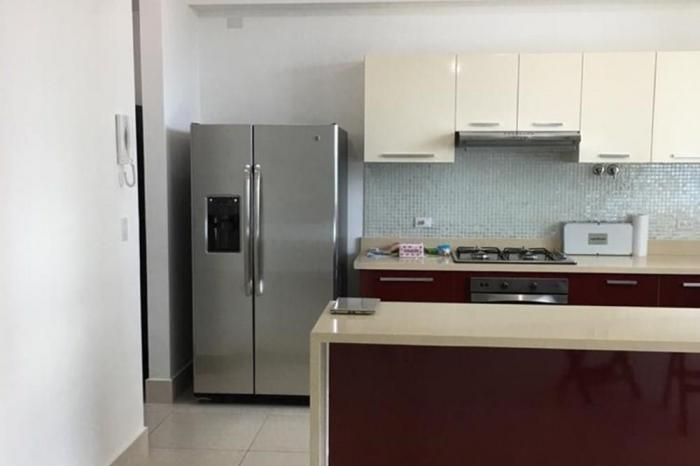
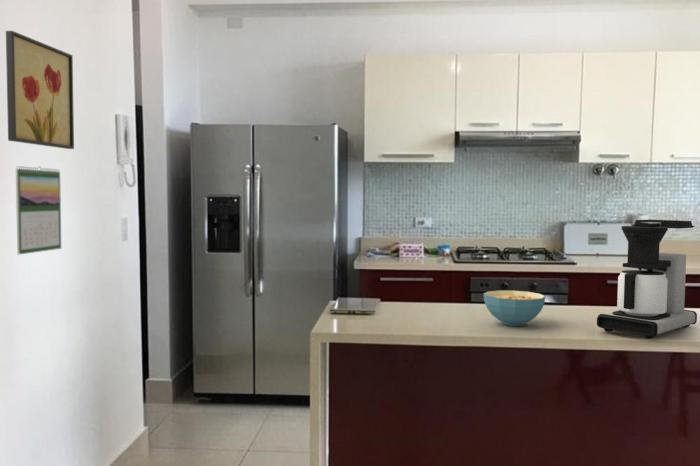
+ wall art [5,30,75,150]
+ cereal bowl [483,290,547,327]
+ coffee maker [596,219,698,340]
+ calendar [15,165,62,255]
